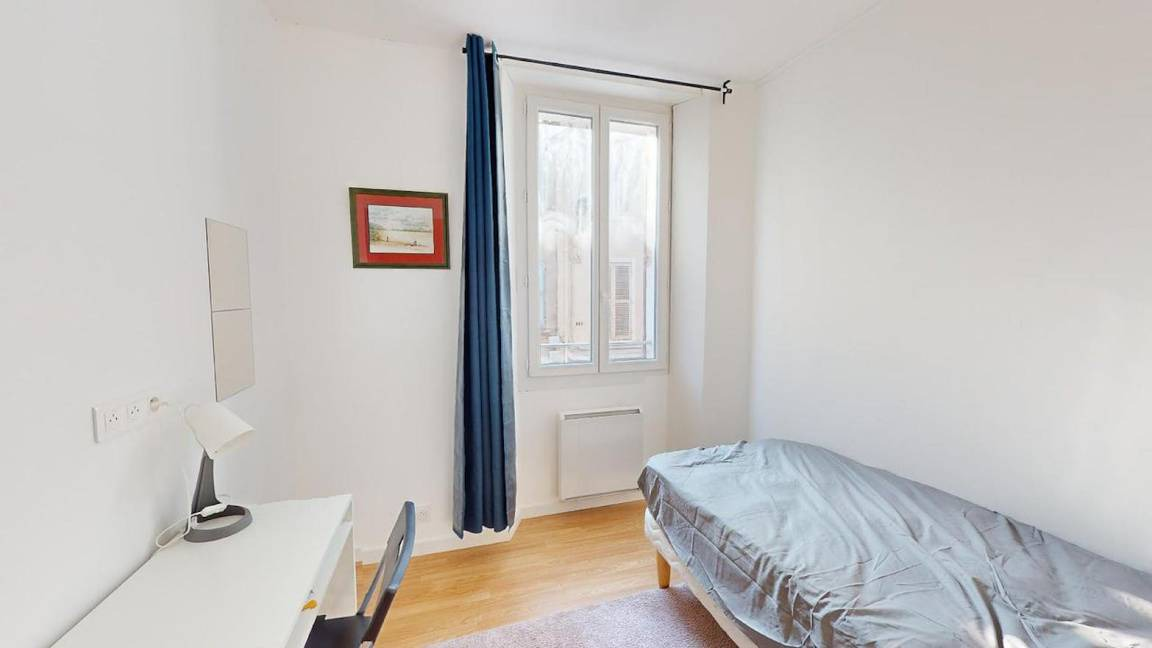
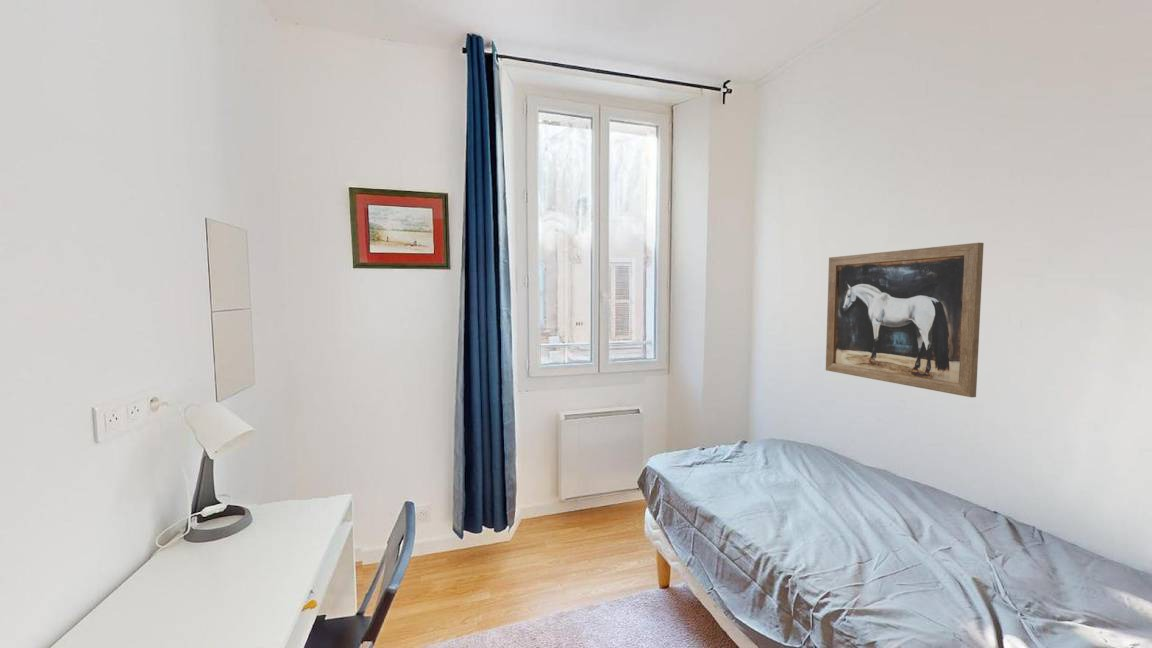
+ wall art [825,242,985,398]
